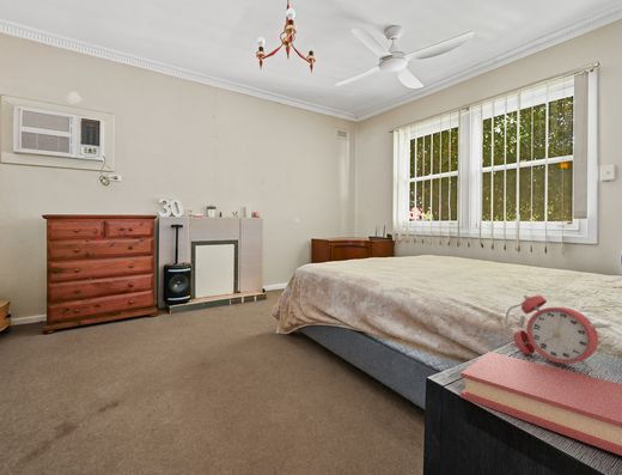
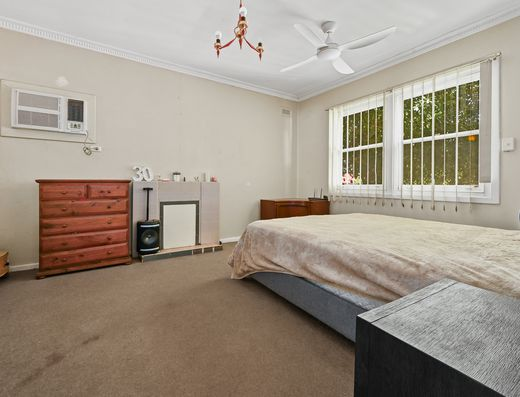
- alarm clock [504,293,612,374]
- book [459,351,622,457]
